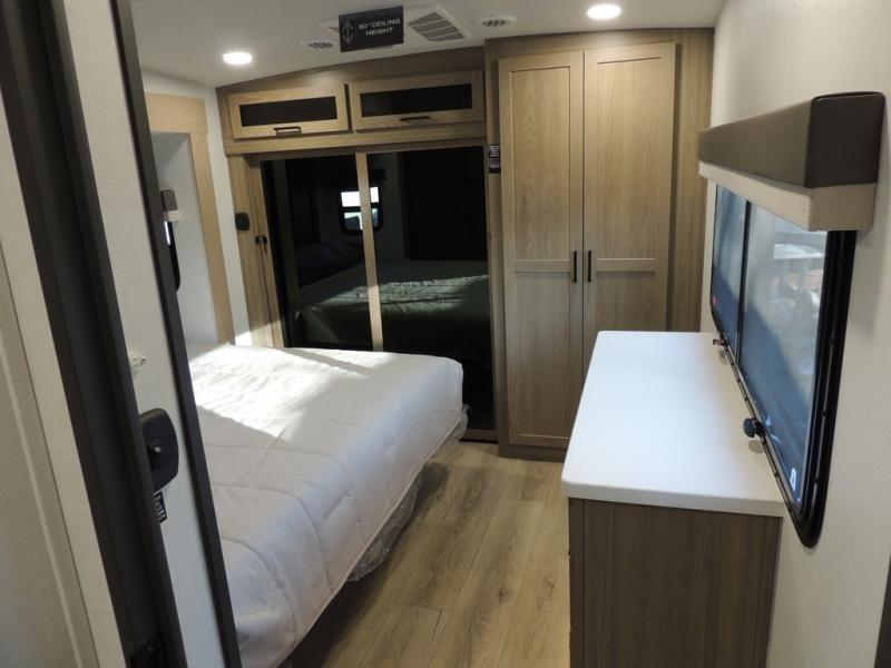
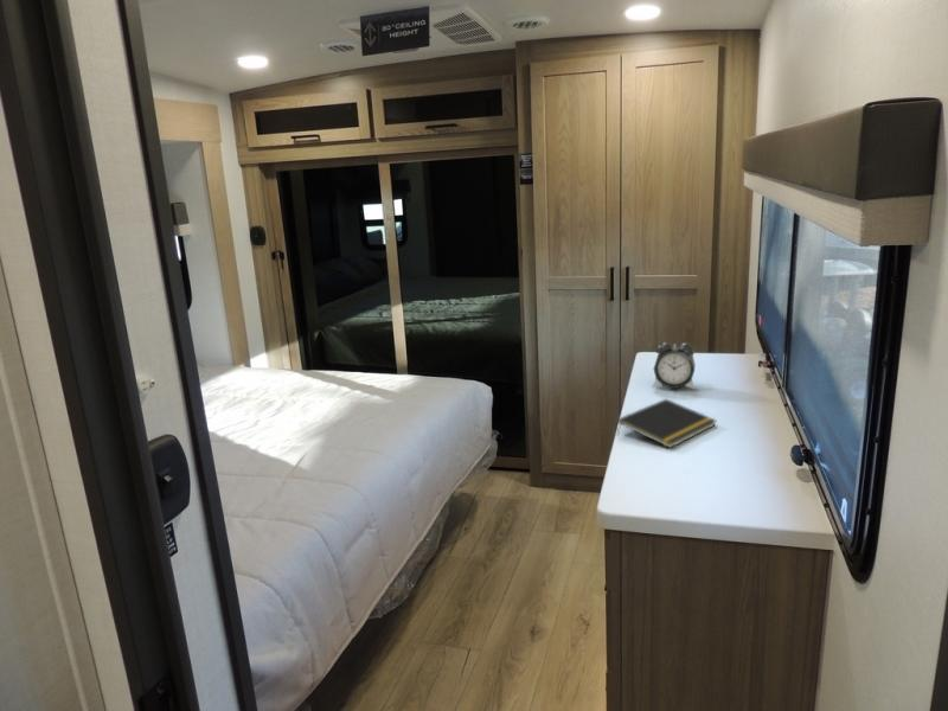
+ notepad [616,398,717,449]
+ alarm clock [652,341,697,391]
